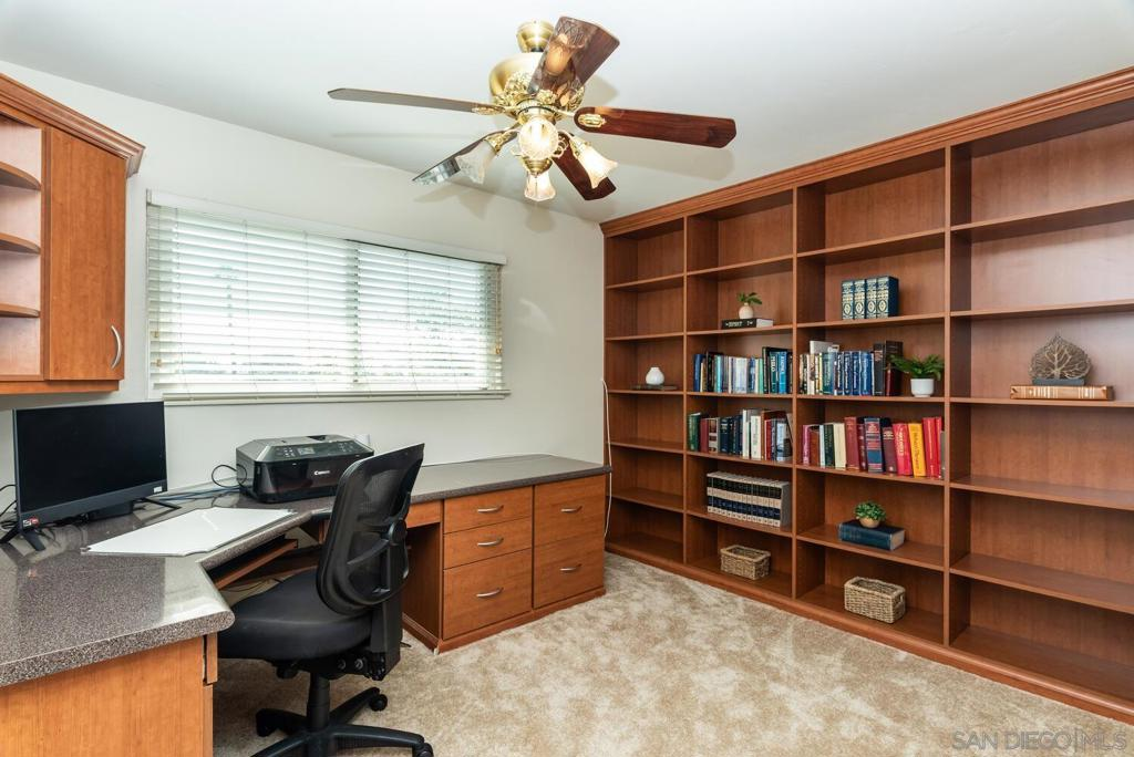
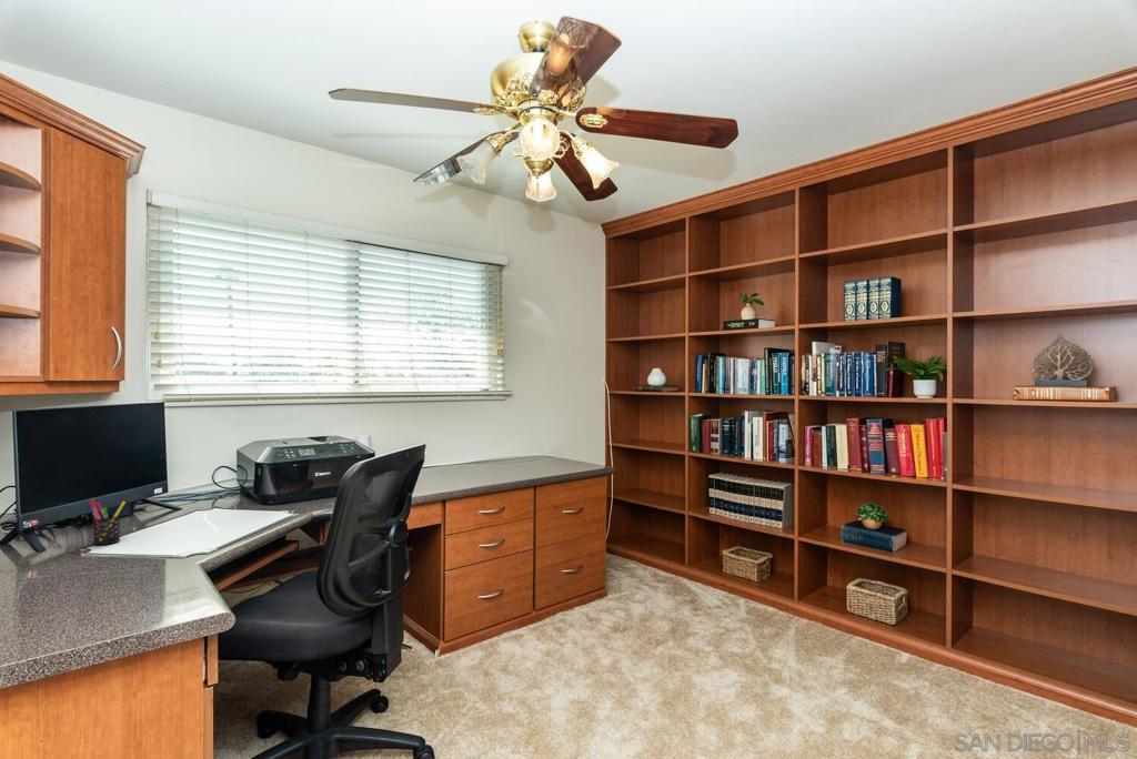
+ pen holder [87,498,127,546]
